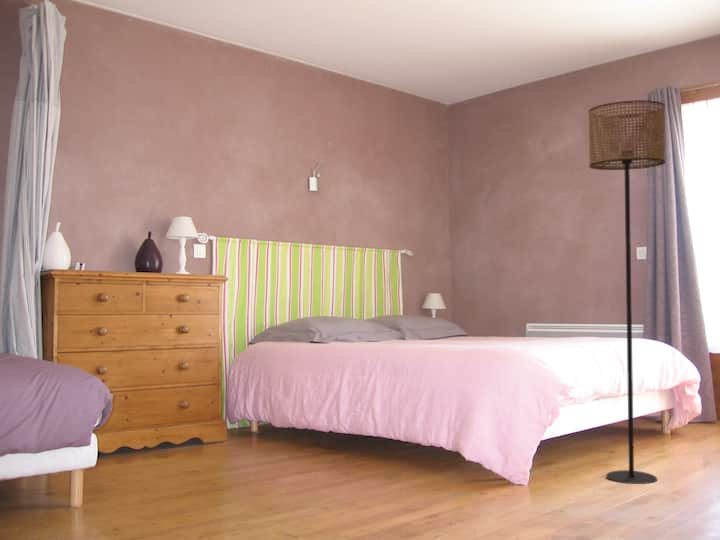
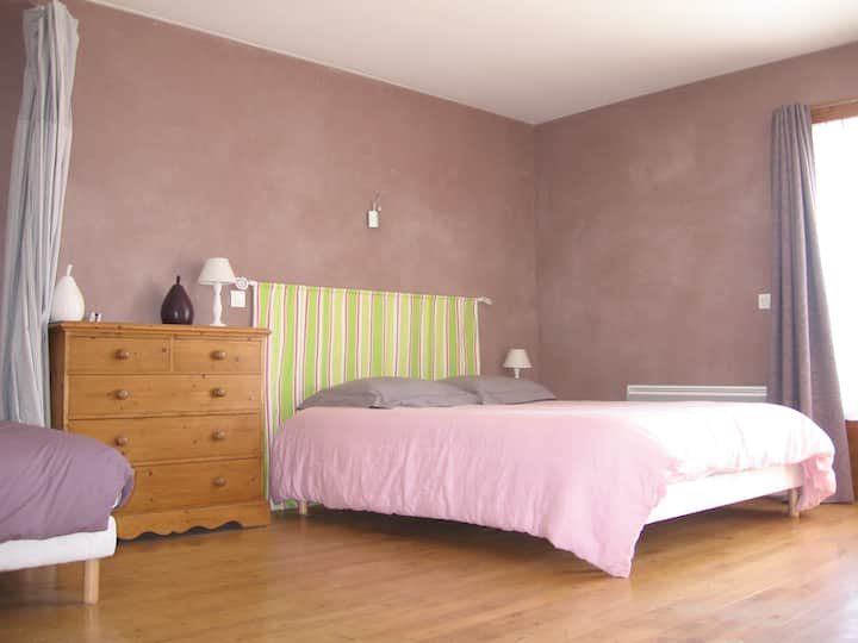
- floor lamp [588,99,667,485]
